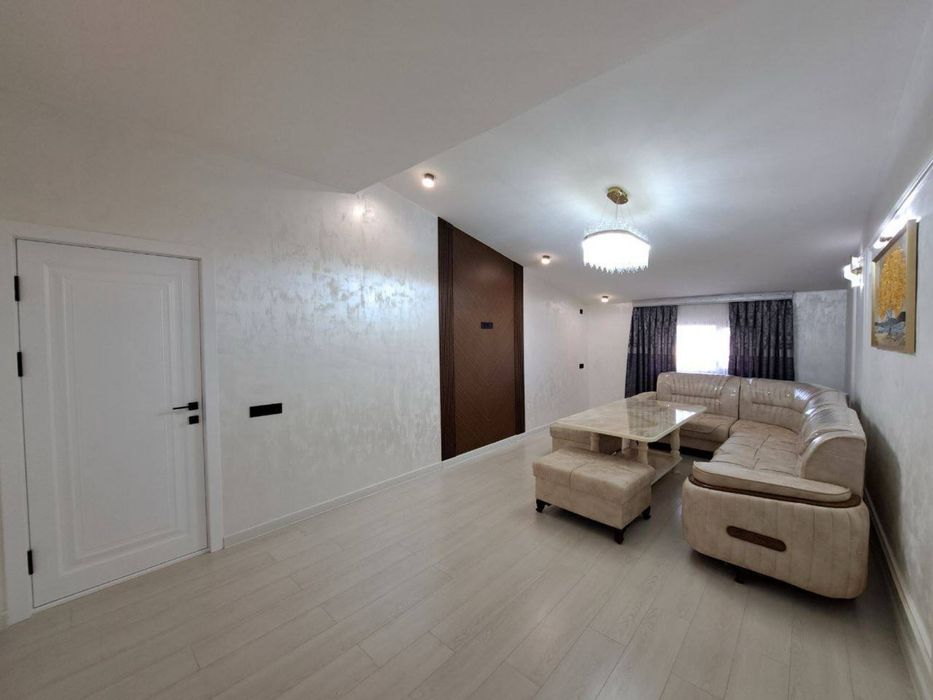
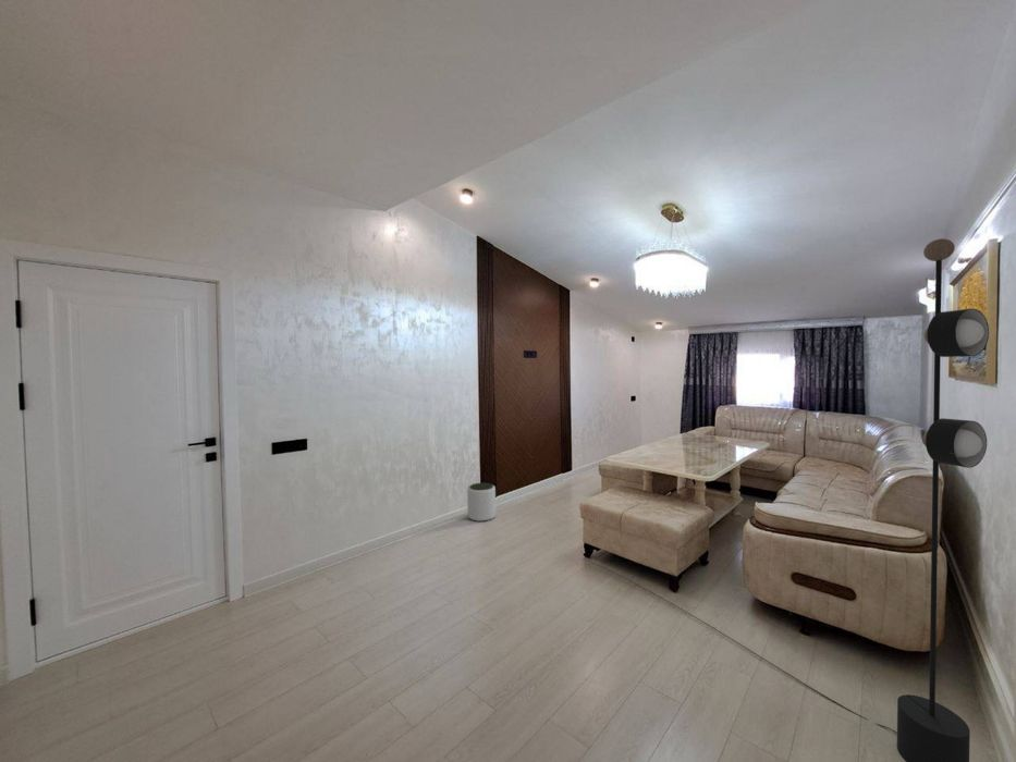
+ floor lamp [592,237,990,762]
+ plant pot [466,482,497,523]
